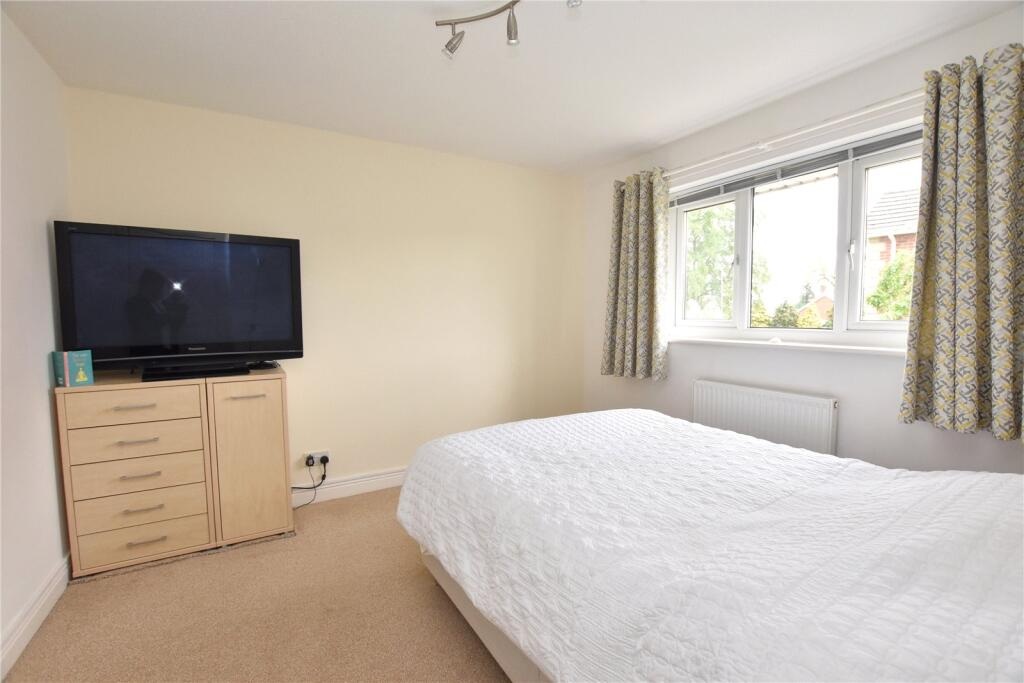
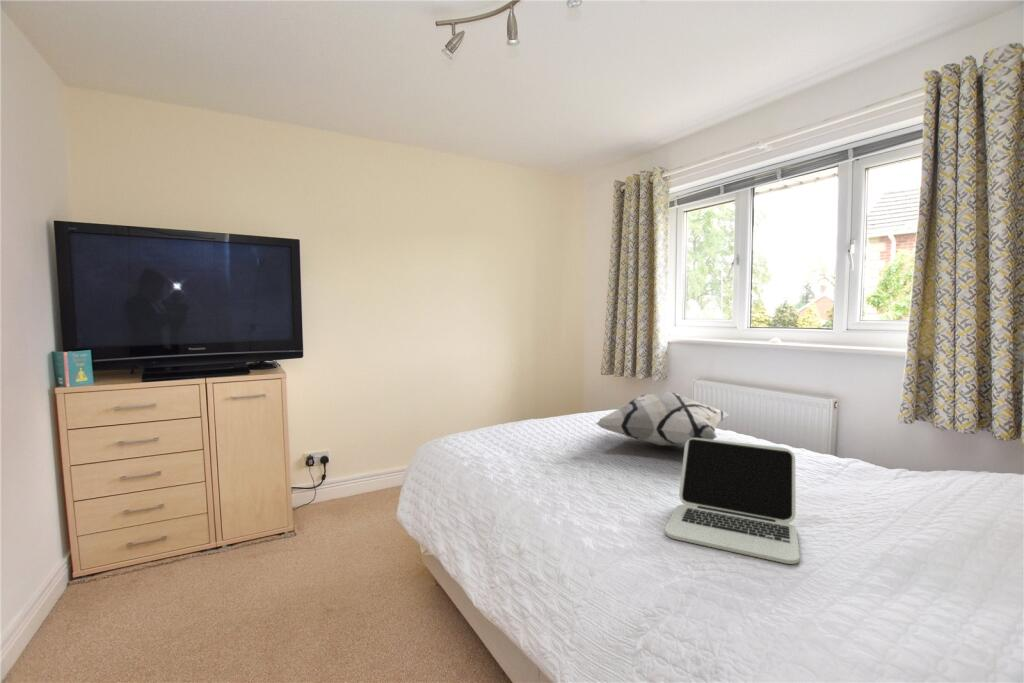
+ laptop [664,438,800,565]
+ decorative pillow [595,390,729,446]
